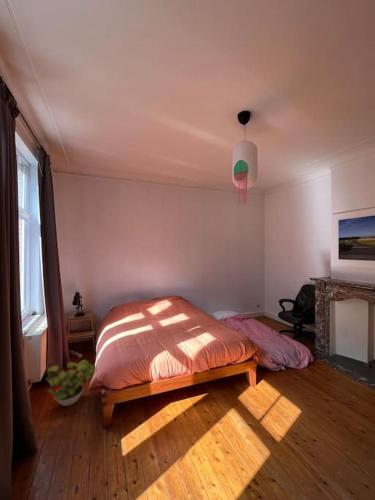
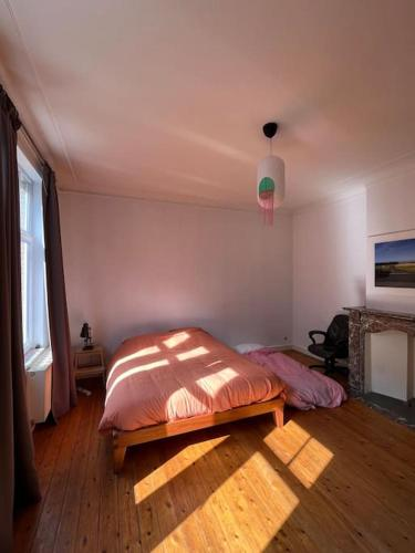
- potted plant [43,359,96,407]
